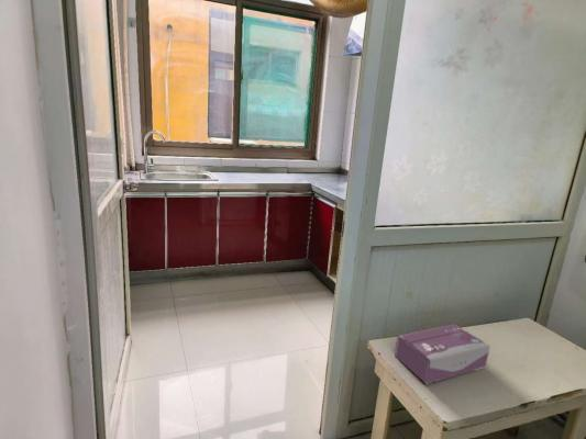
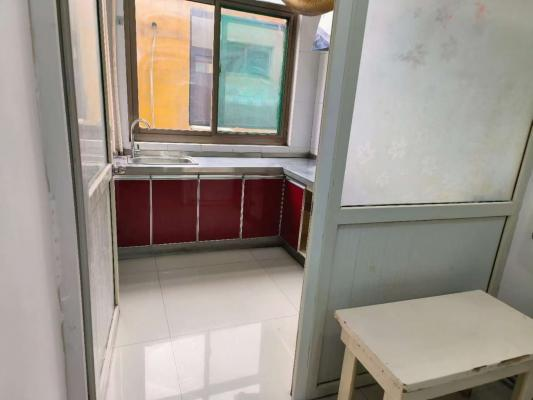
- tissue box [394,323,491,385]
